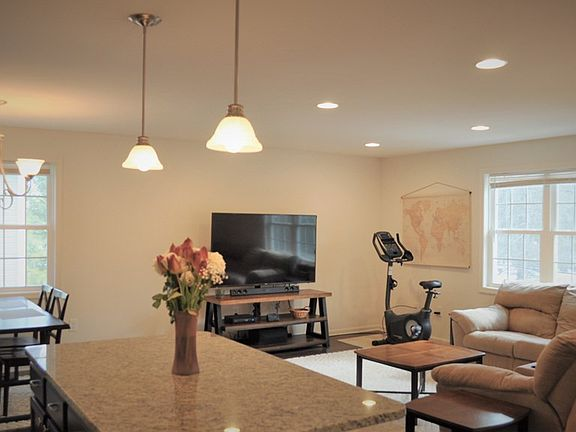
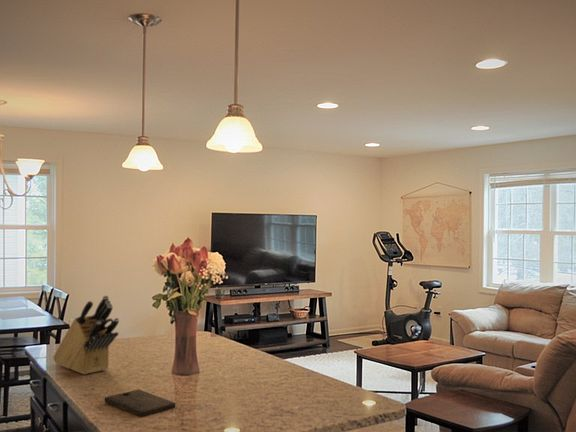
+ knife block [52,294,120,375]
+ cutting board [103,389,176,418]
